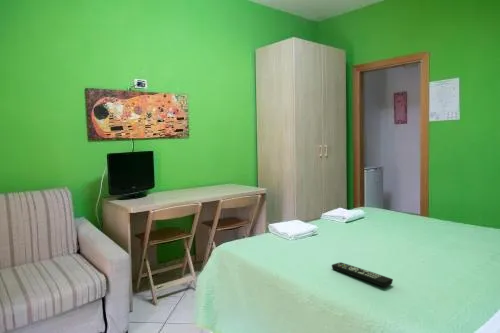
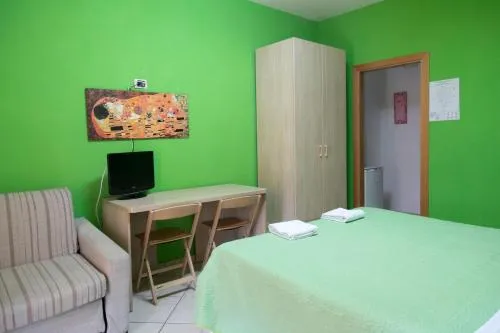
- remote control [331,261,394,288]
